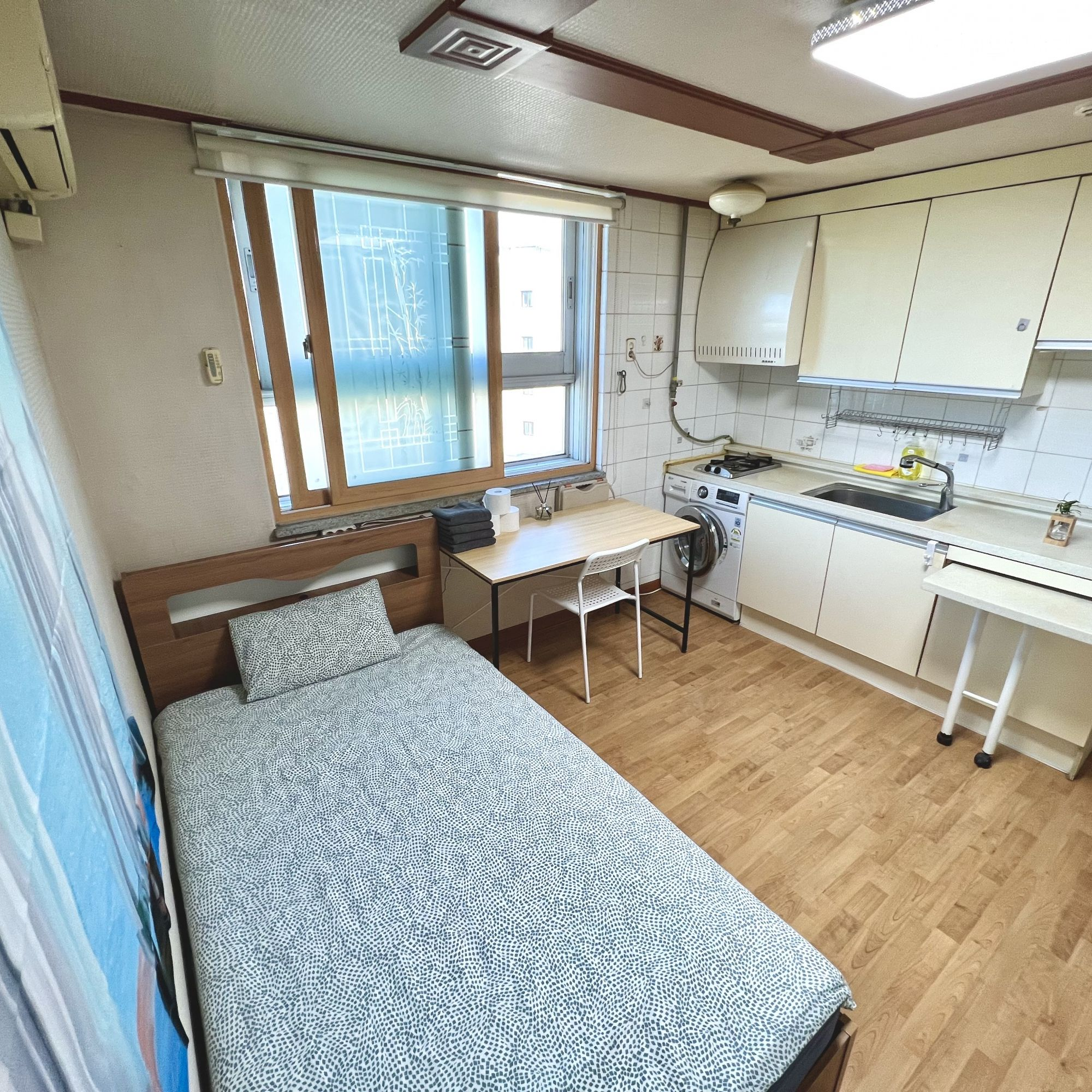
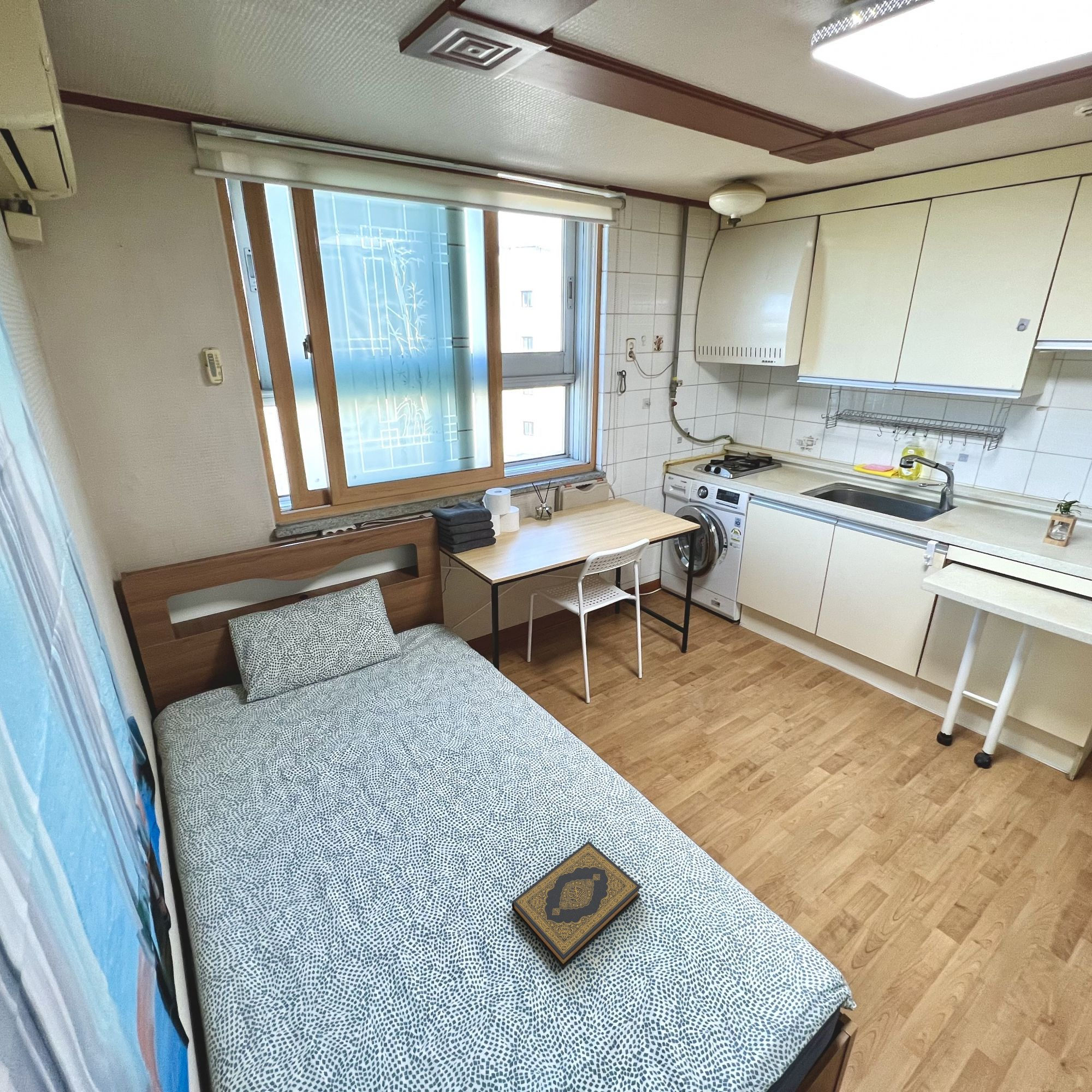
+ hardback book [511,841,642,969]
